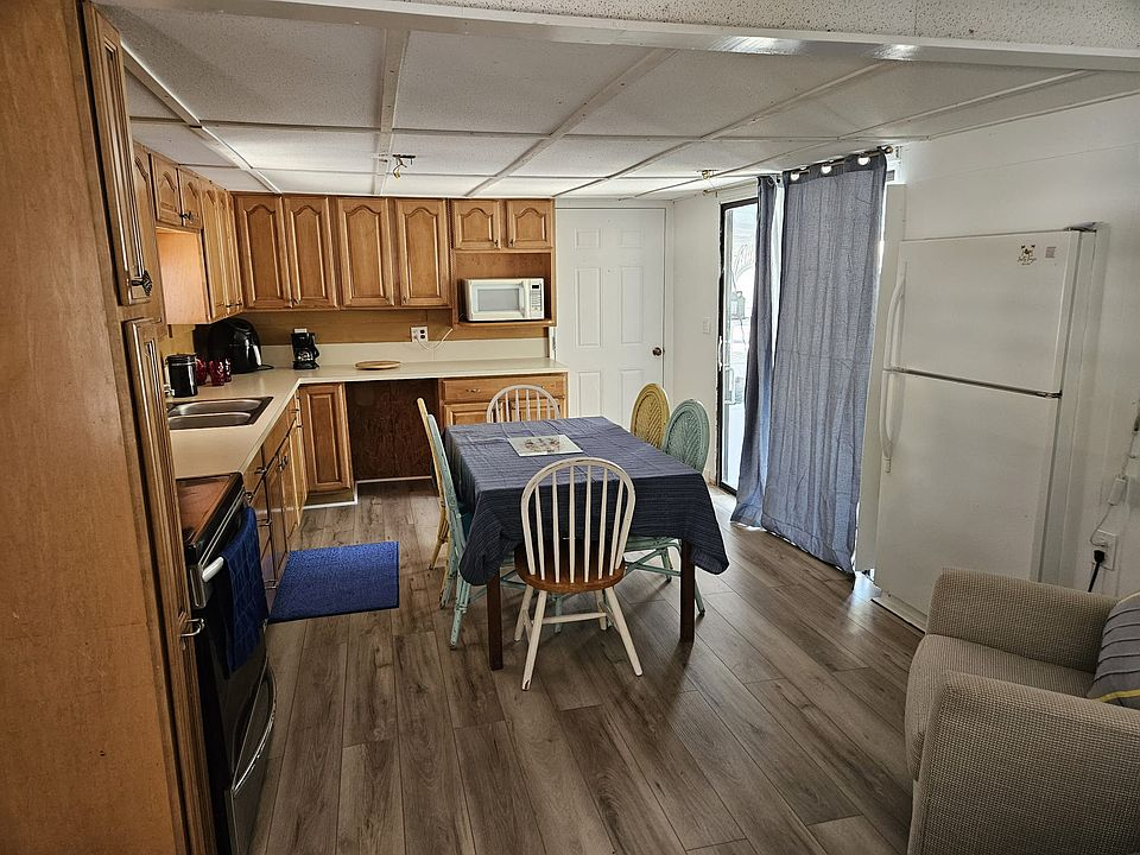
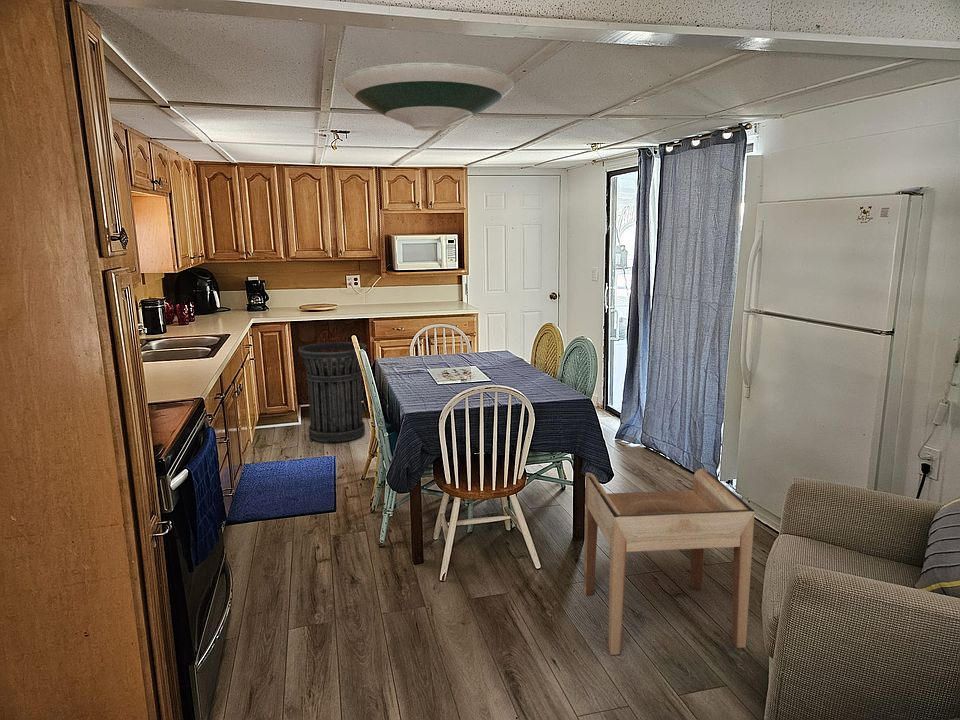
+ trash can [297,341,368,444]
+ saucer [340,62,515,132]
+ side table [583,467,755,656]
